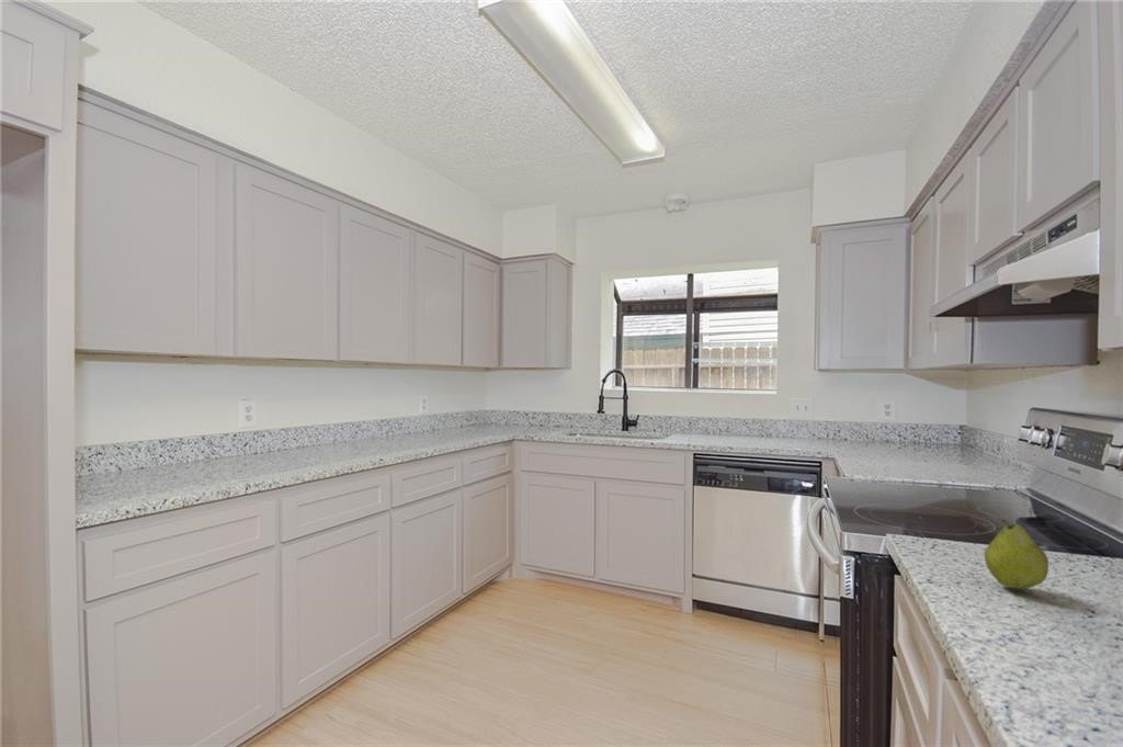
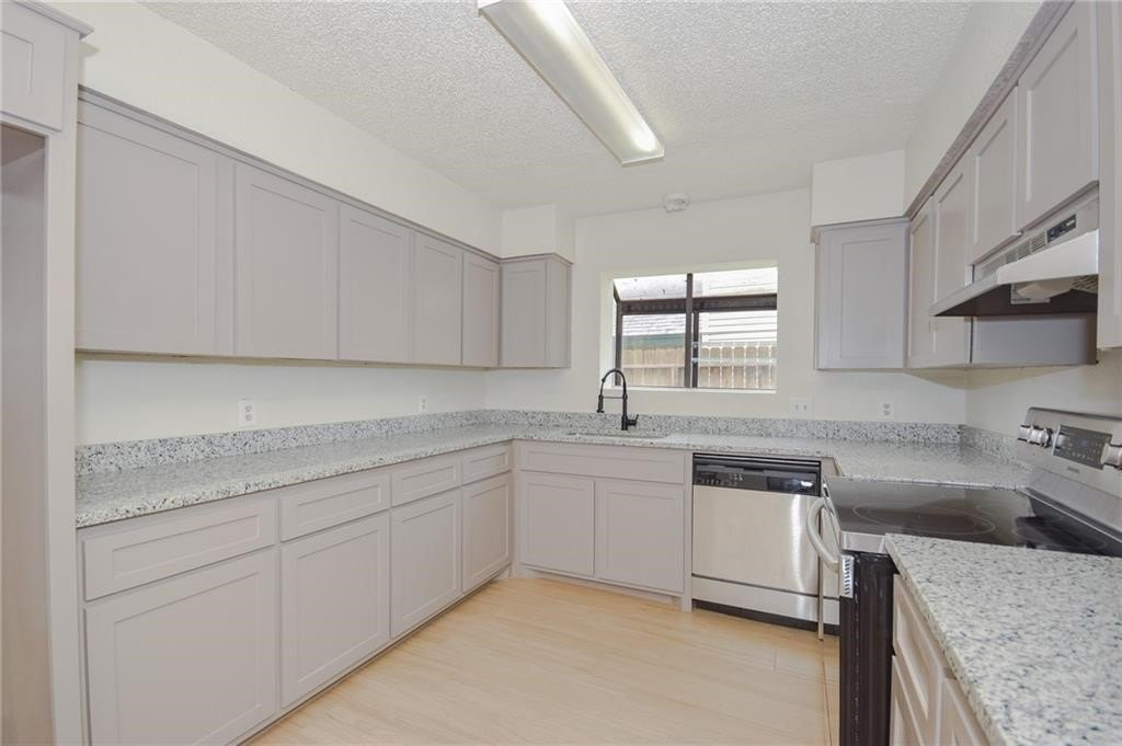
- fruit [984,519,1050,591]
